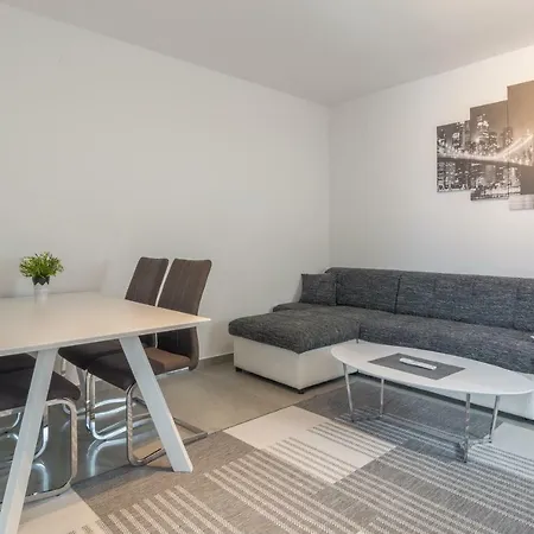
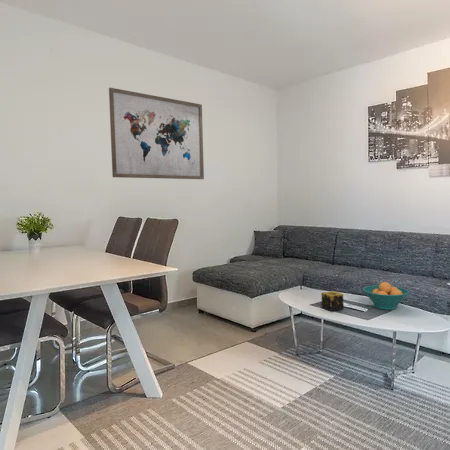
+ wall art [108,87,205,180]
+ fruit bowl [361,281,411,311]
+ candle [320,290,345,312]
